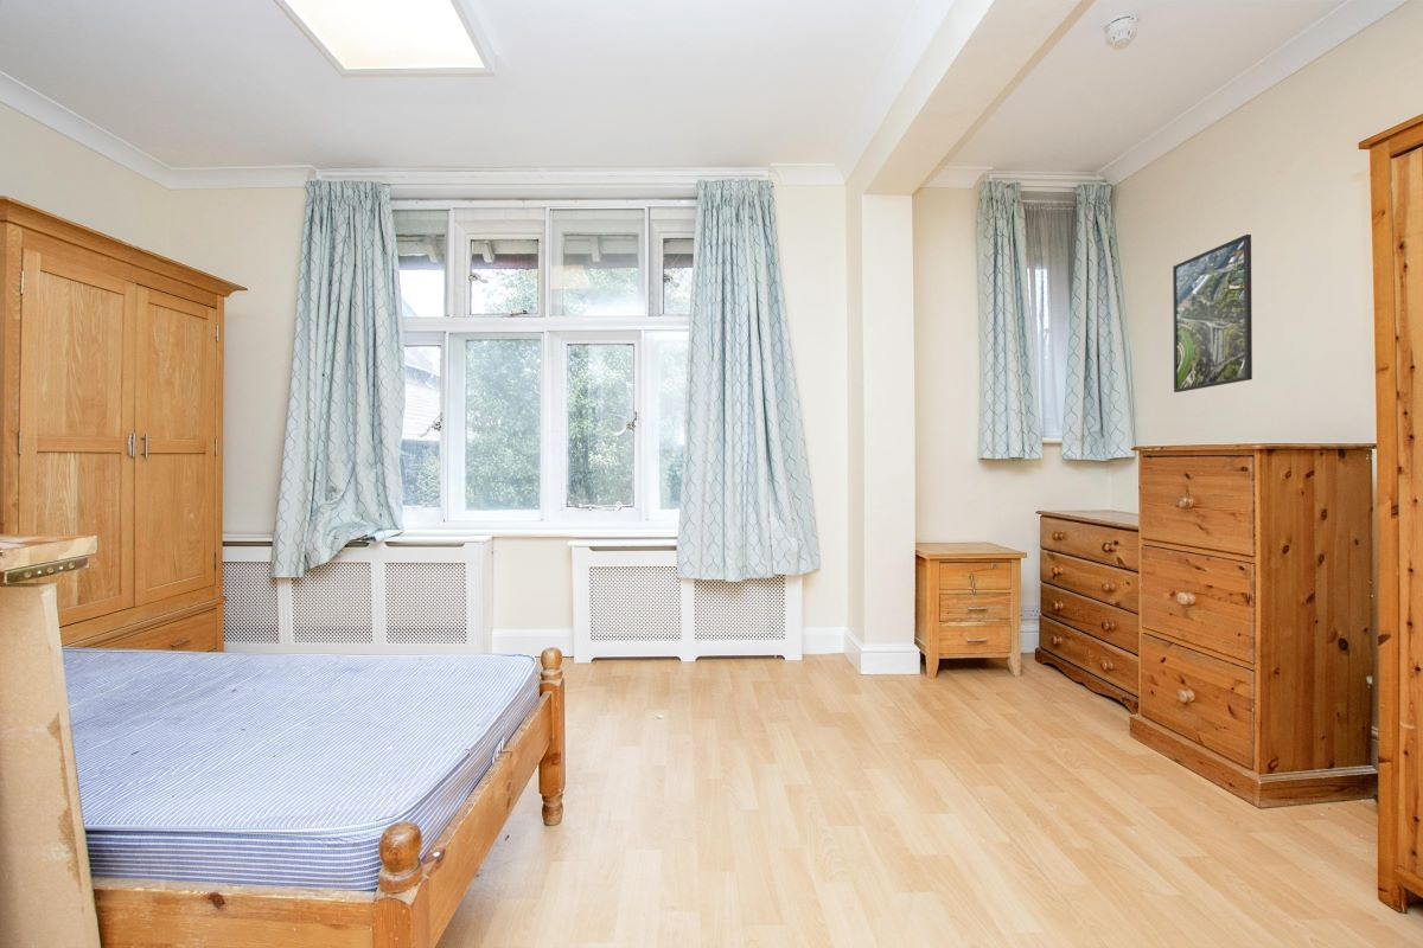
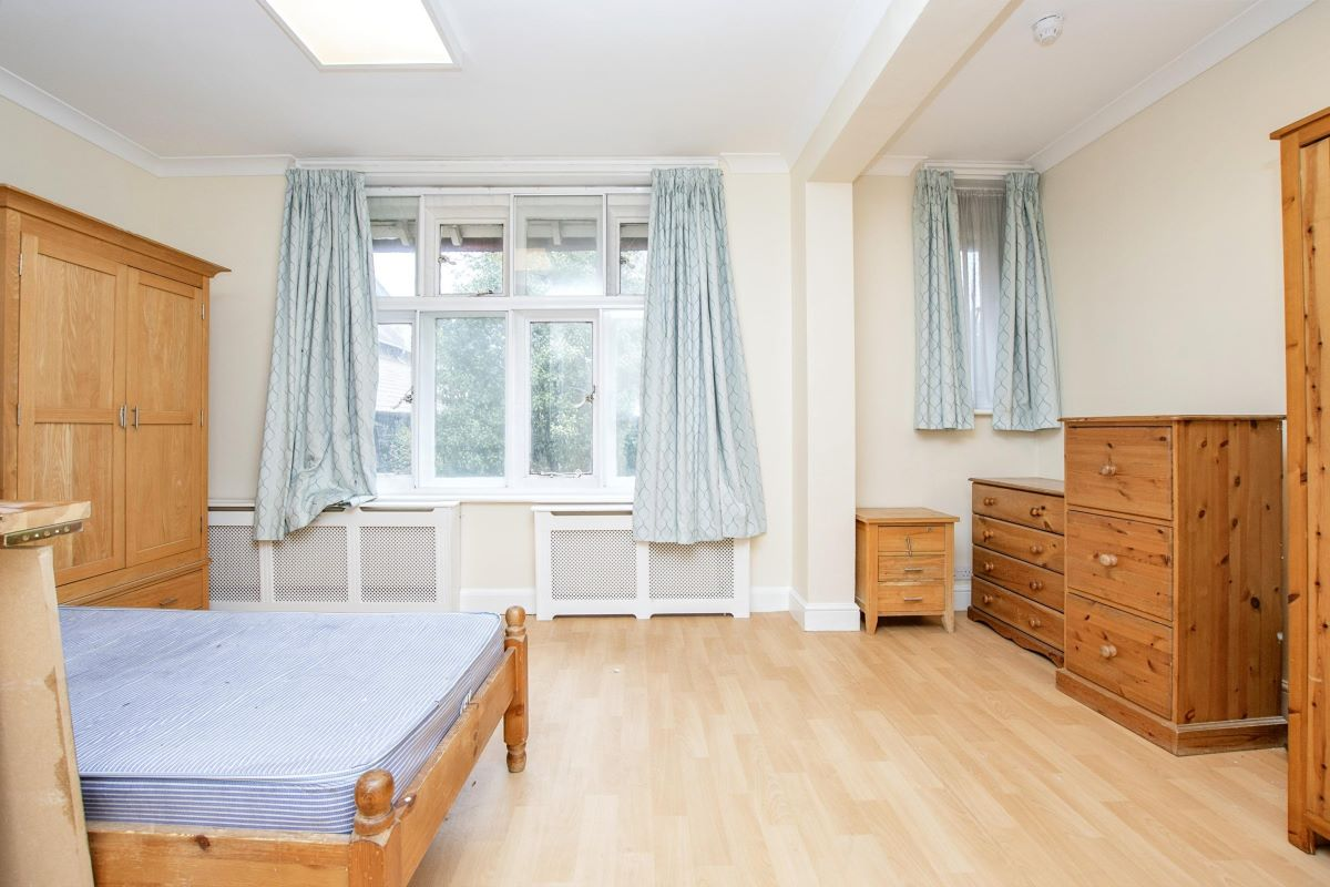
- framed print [1172,233,1253,393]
